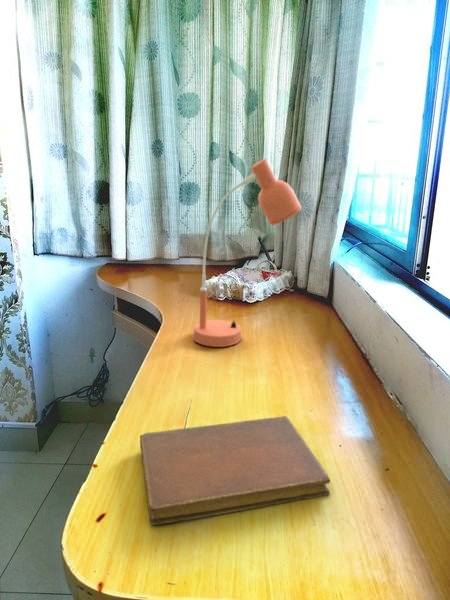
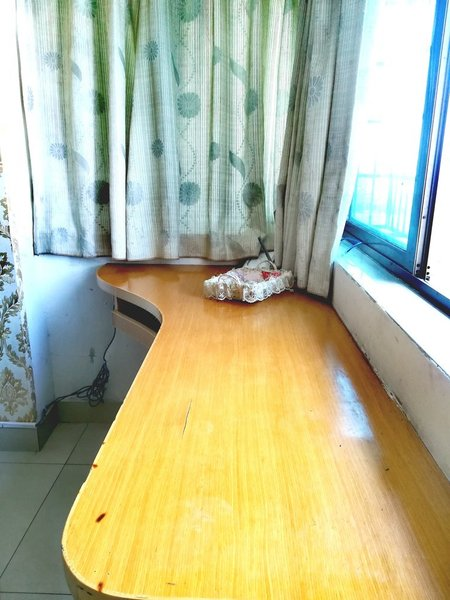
- desk lamp [192,158,303,348]
- notebook [139,415,331,526]
